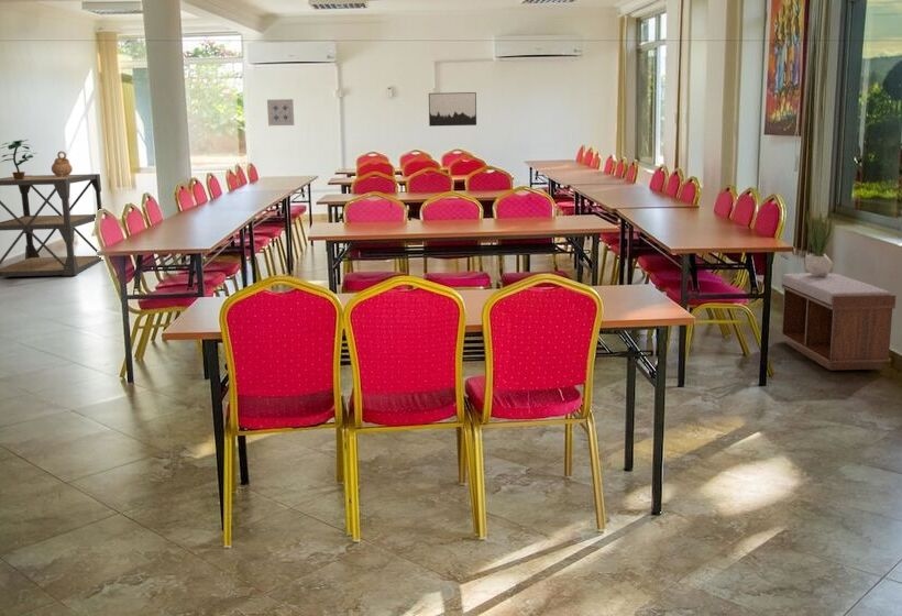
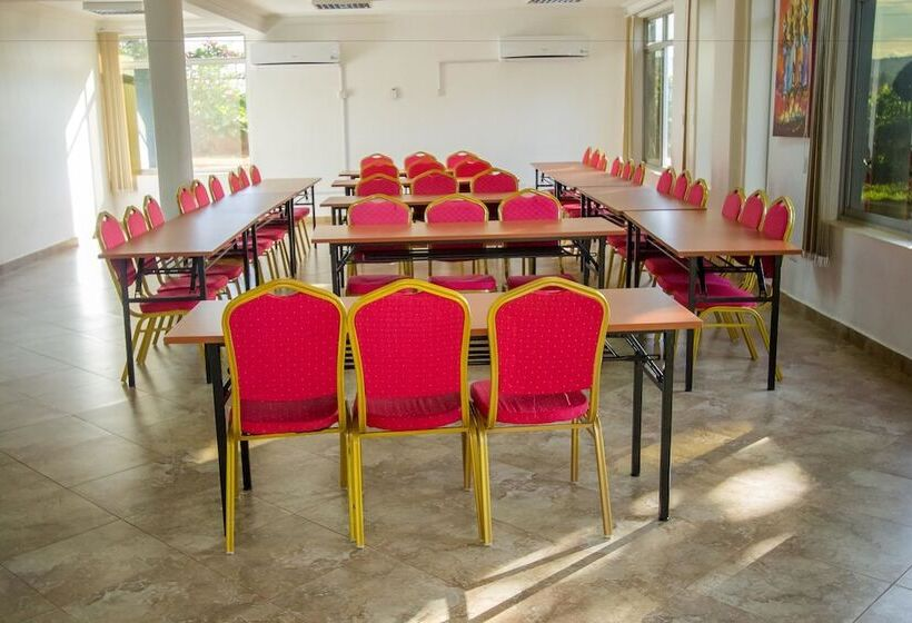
- bench [778,272,897,371]
- potted plant [804,210,834,277]
- wall art [266,98,296,127]
- ceramic vessel [51,151,74,177]
- wall art [428,91,477,128]
- potted plant [0,139,36,179]
- shelving unit [0,173,105,278]
